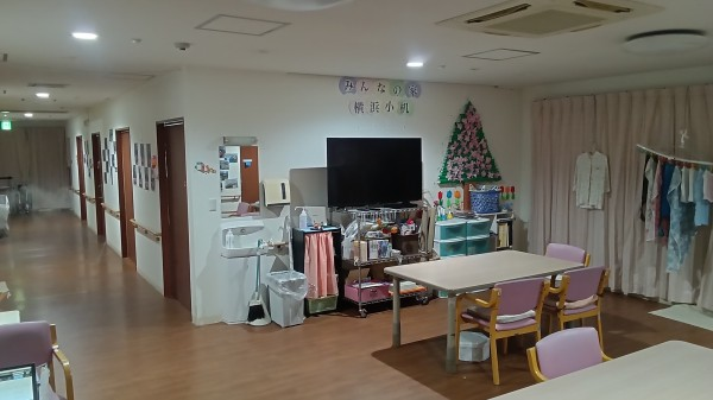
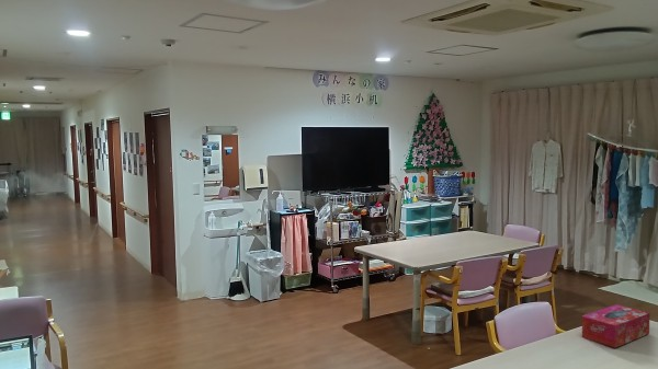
+ tissue box [581,303,651,348]
